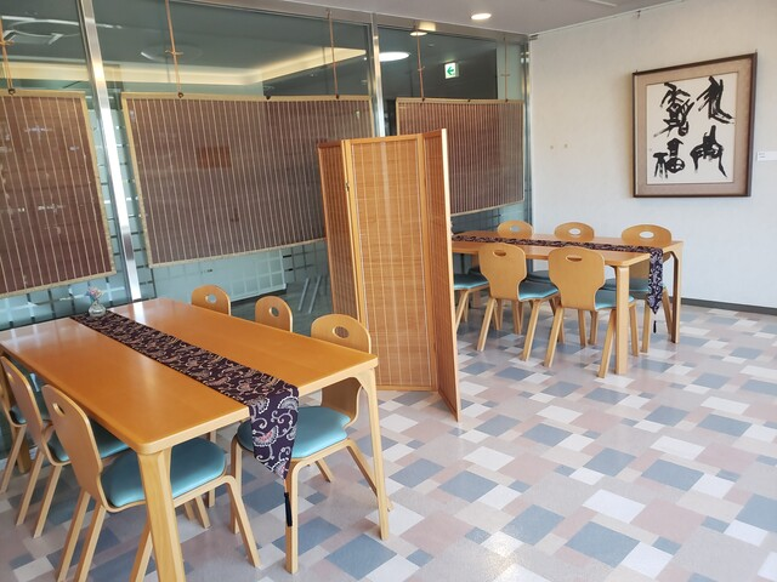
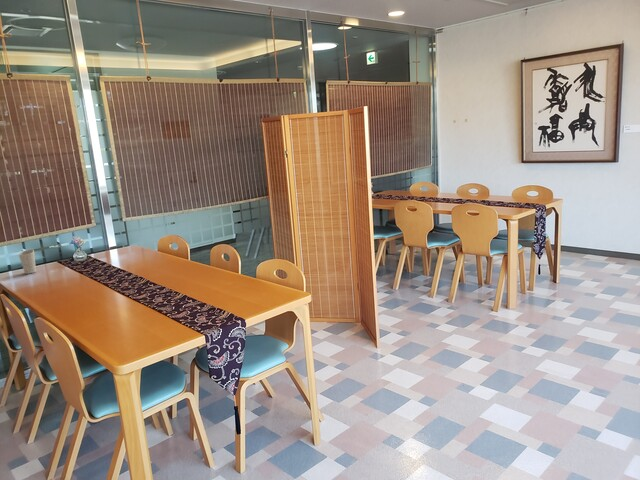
+ cup [18,249,37,275]
